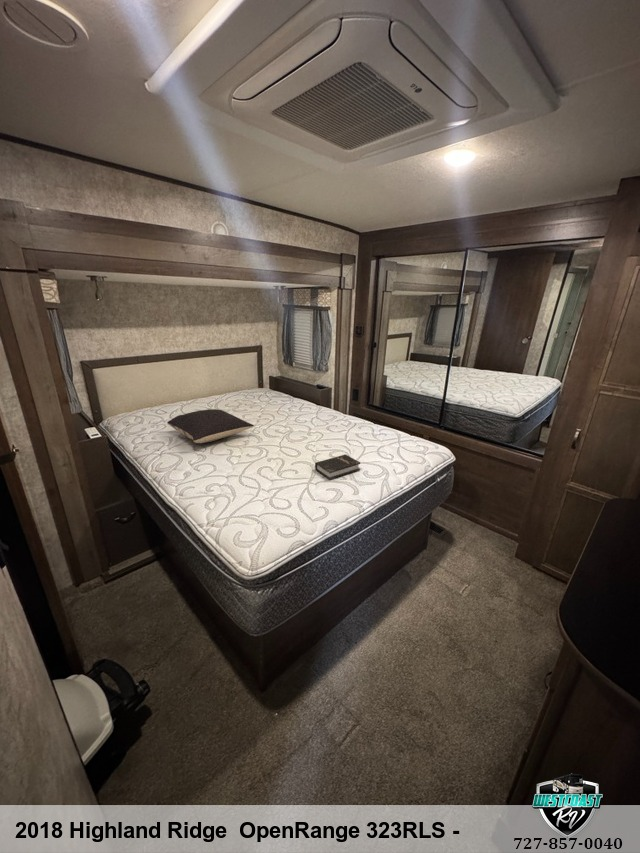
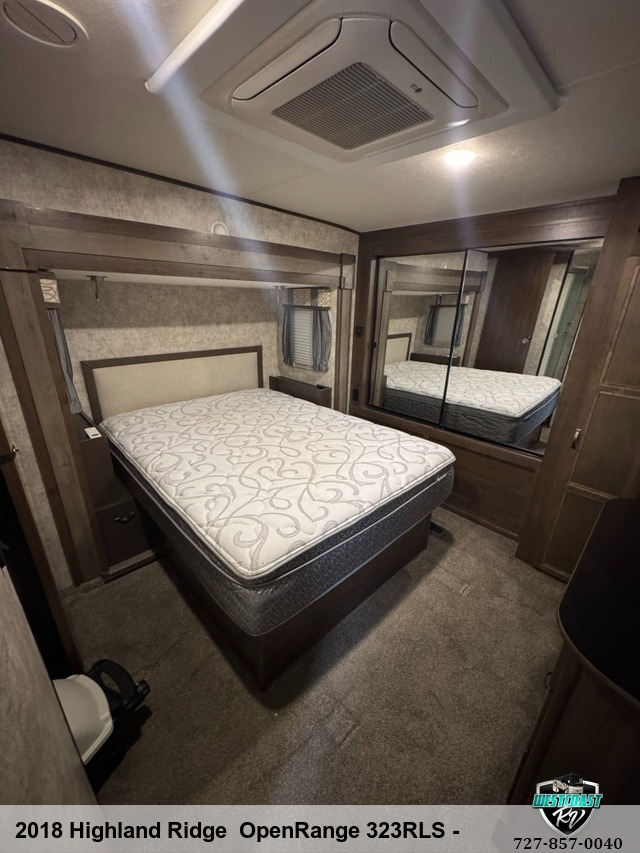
- pillow [166,408,255,444]
- hardback book [314,453,361,481]
